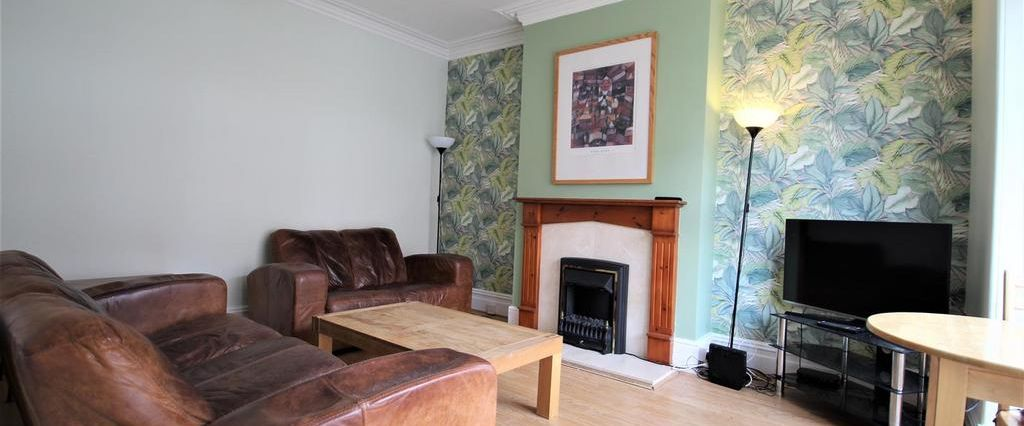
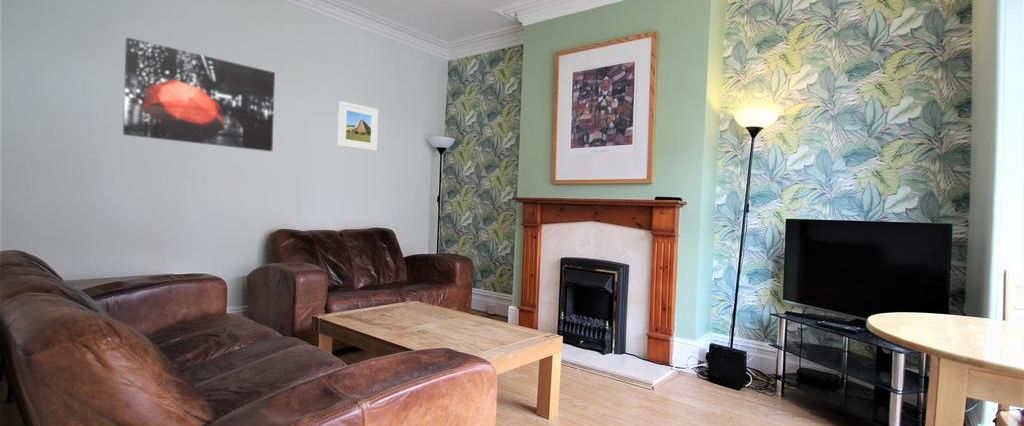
+ wall art [122,37,276,152]
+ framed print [337,100,379,152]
